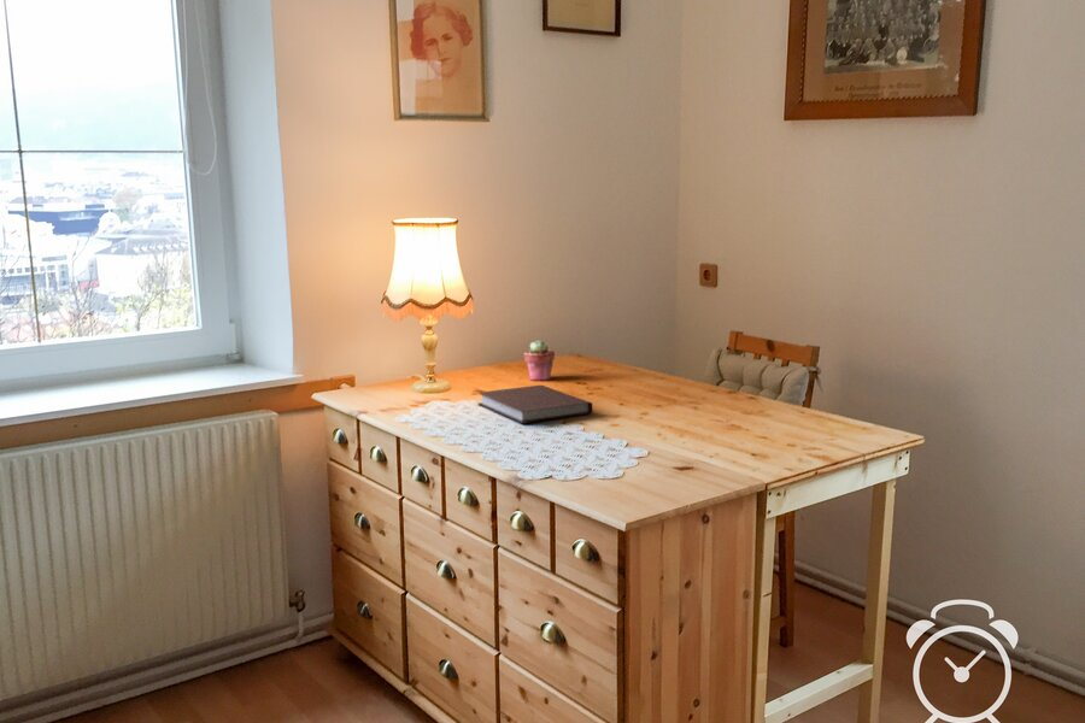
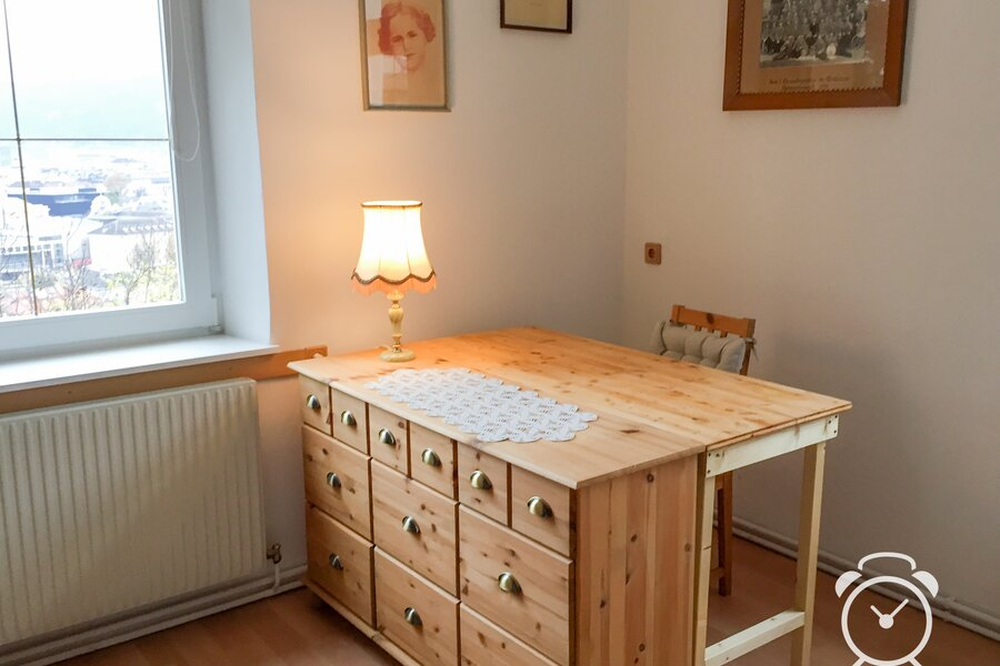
- notebook [477,384,593,424]
- potted succulent [523,340,556,382]
